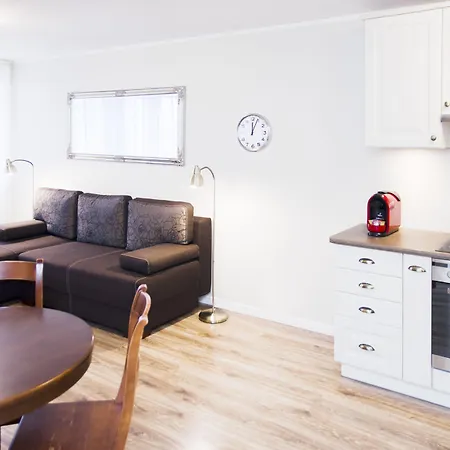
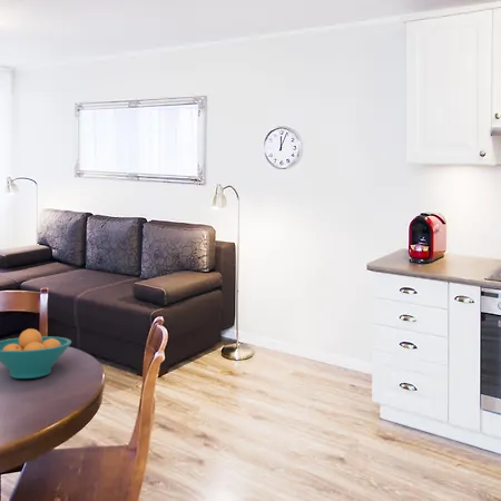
+ fruit bowl [0,327,72,380]
